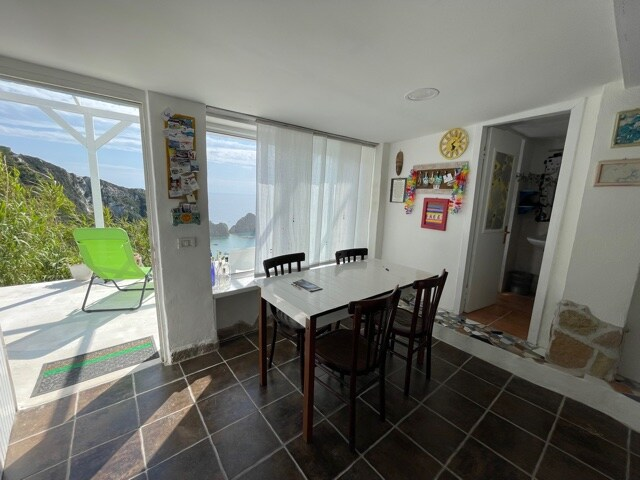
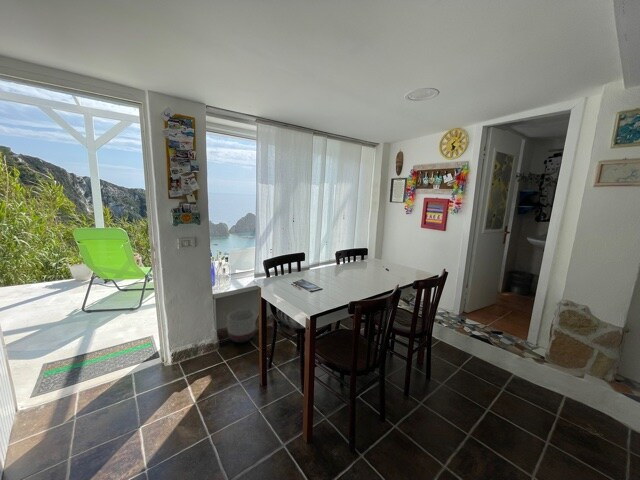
+ planter [226,308,256,344]
